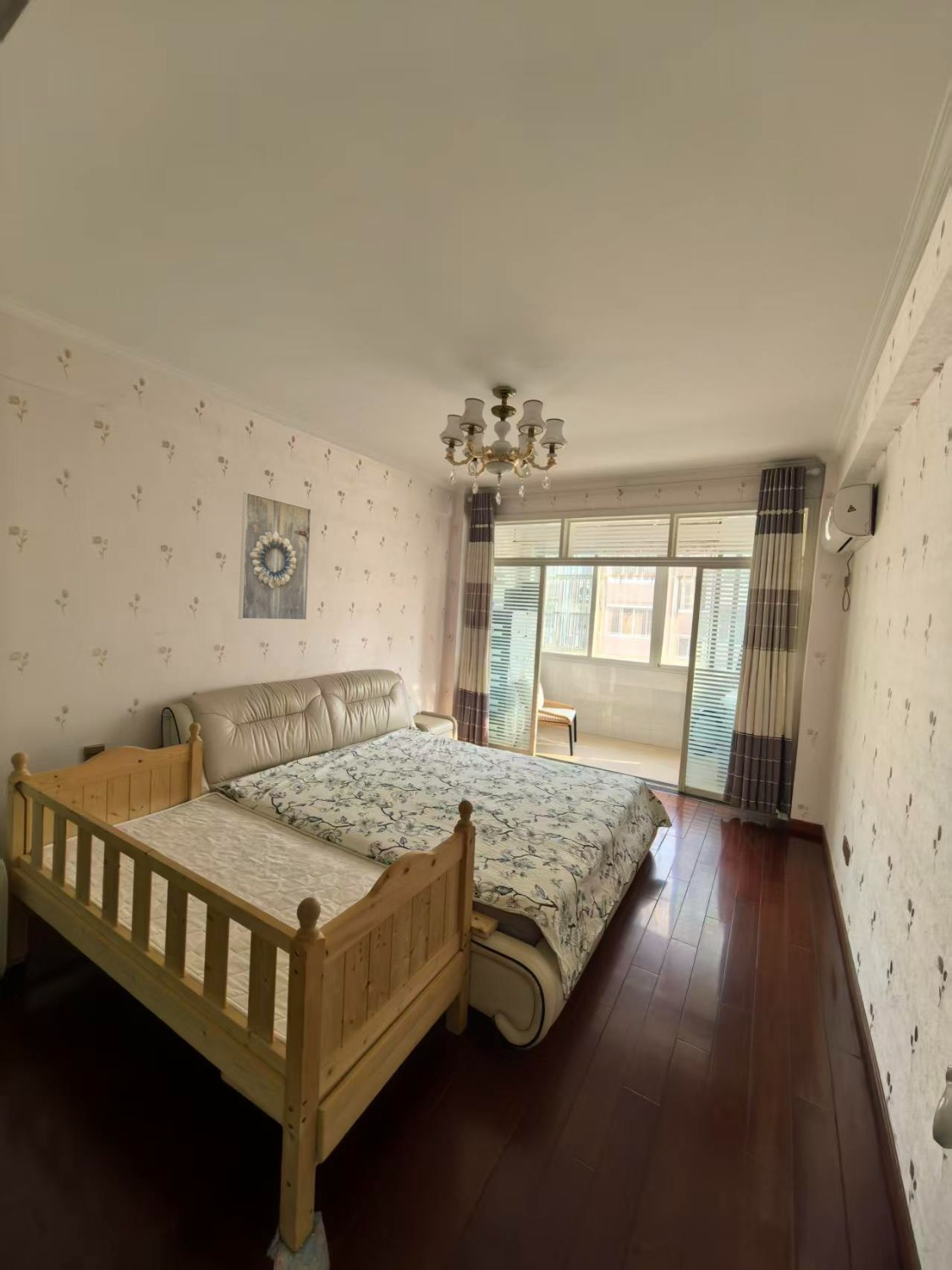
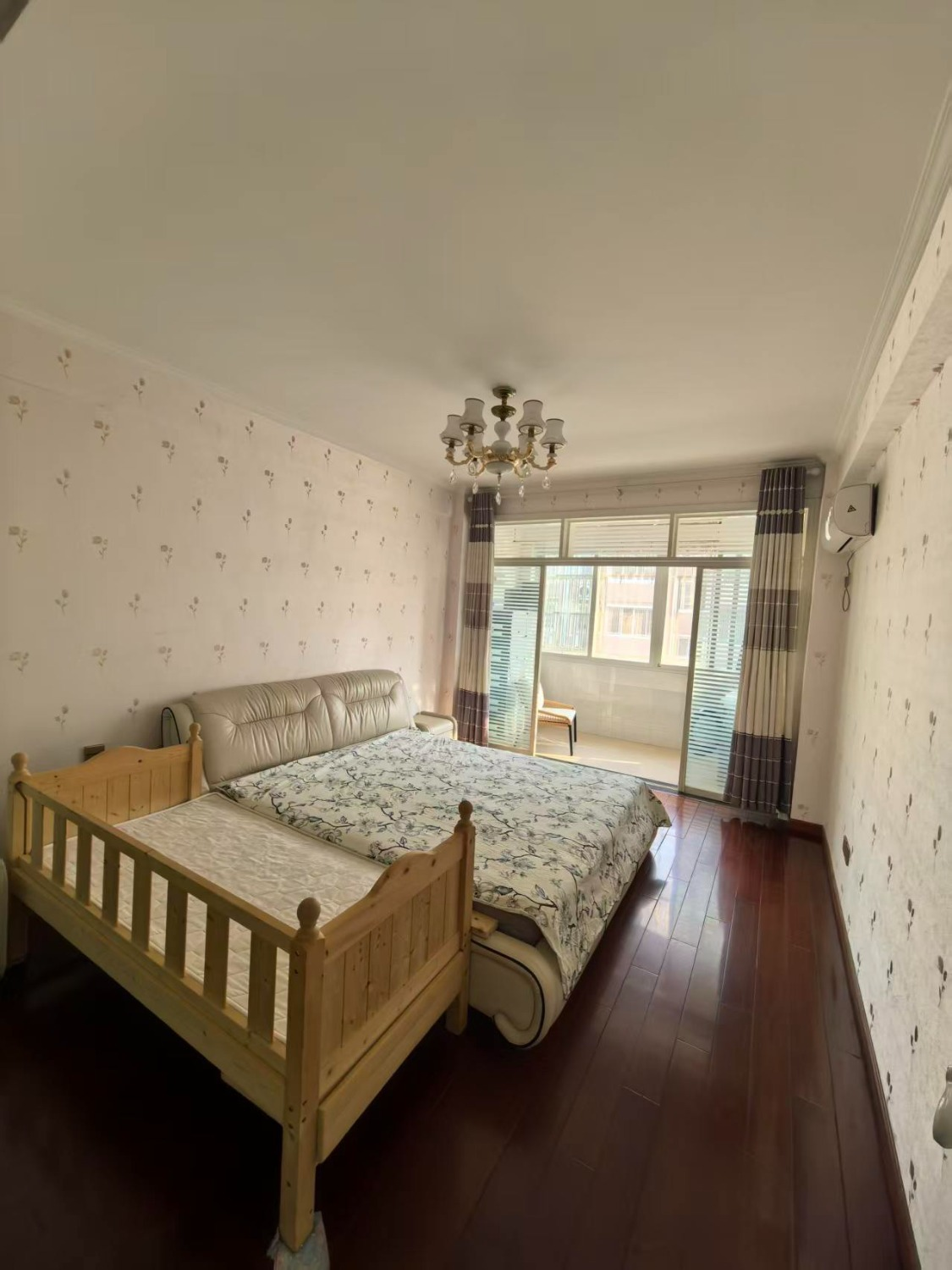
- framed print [238,492,312,621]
